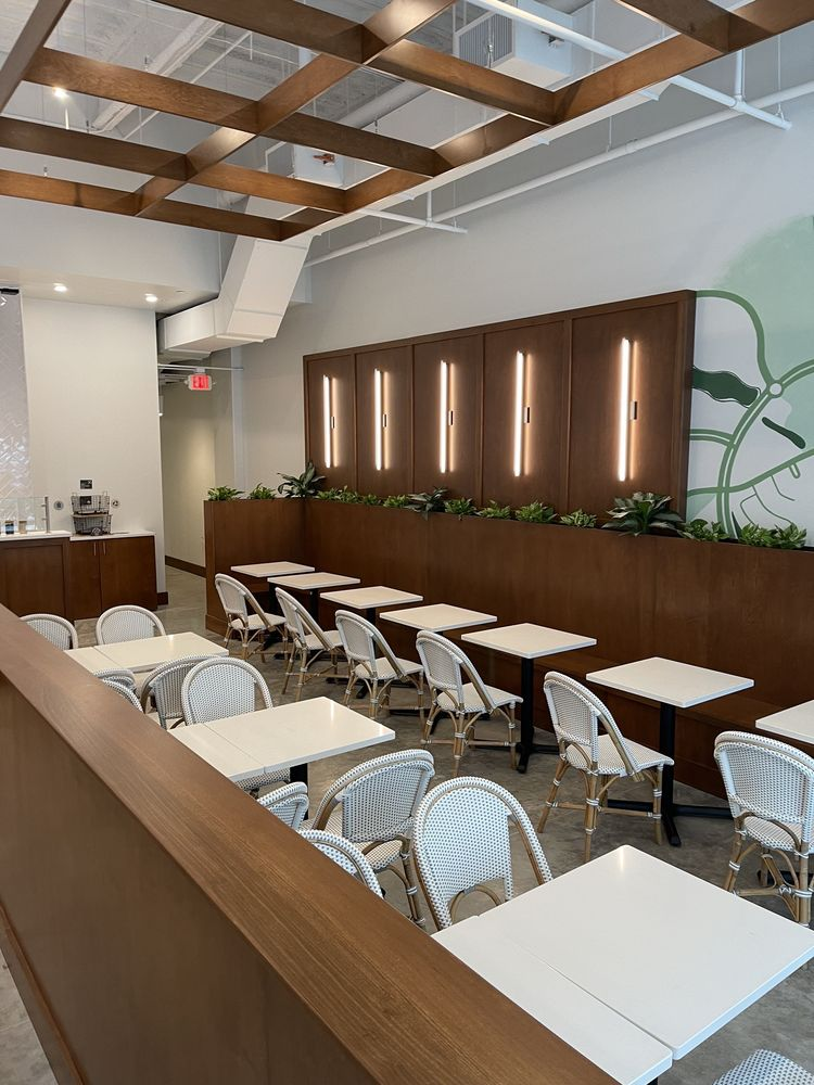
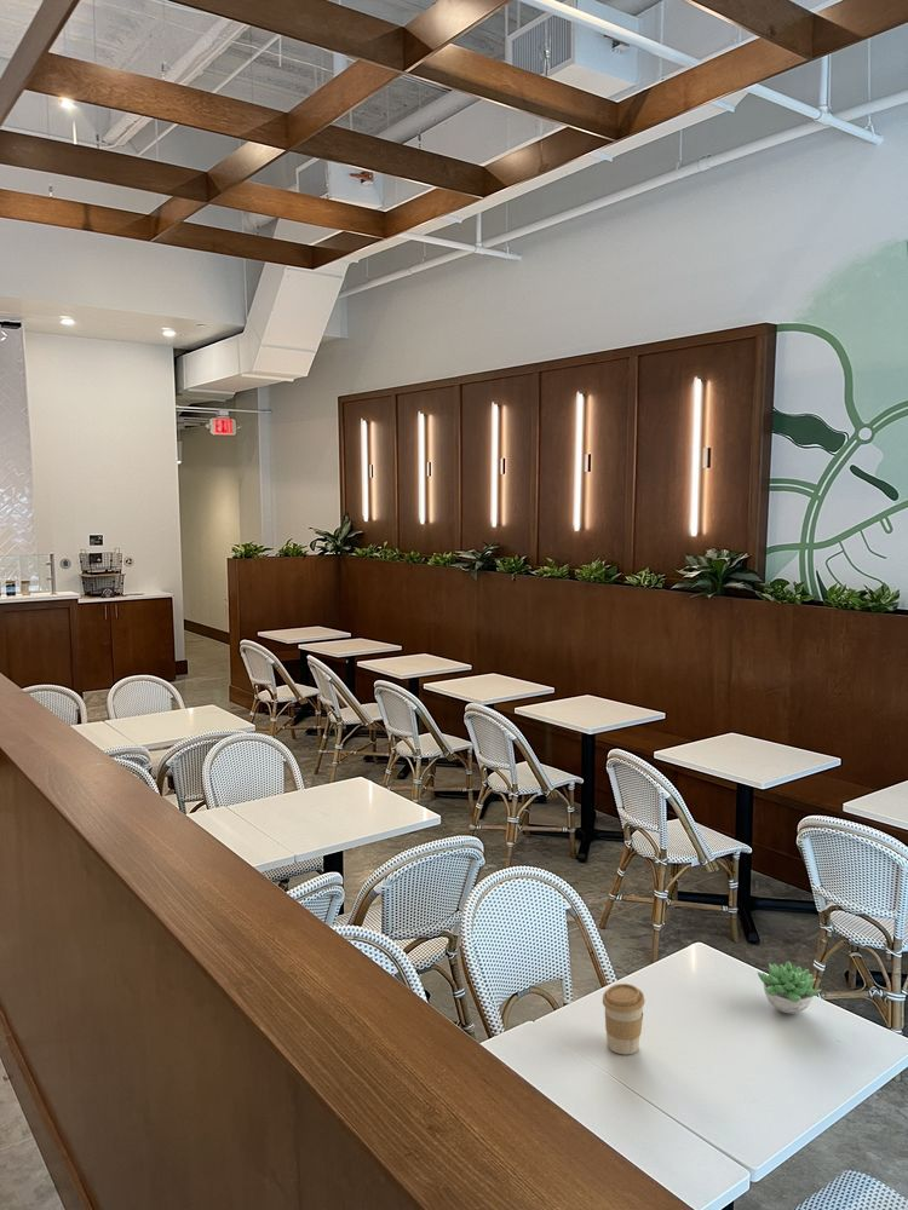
+ coffee cup [602,983,646,1055]
+ succulent plant [757,961,822,1014]
